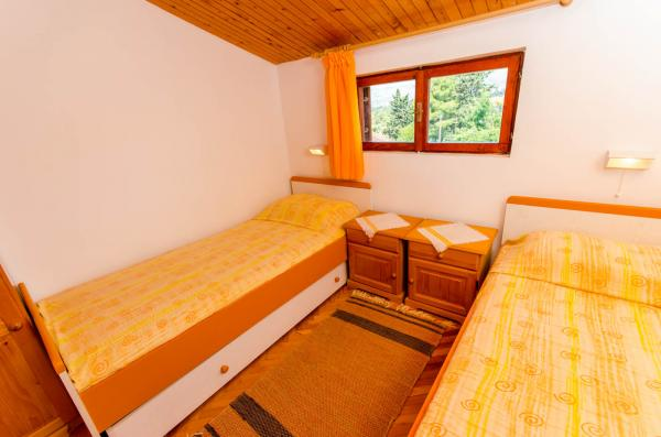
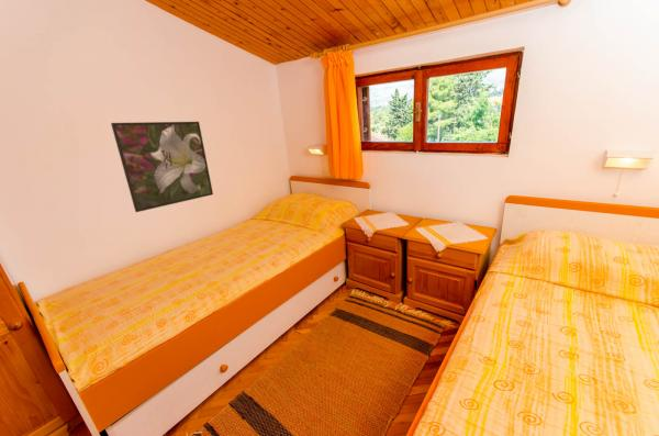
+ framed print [110,121,214,213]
